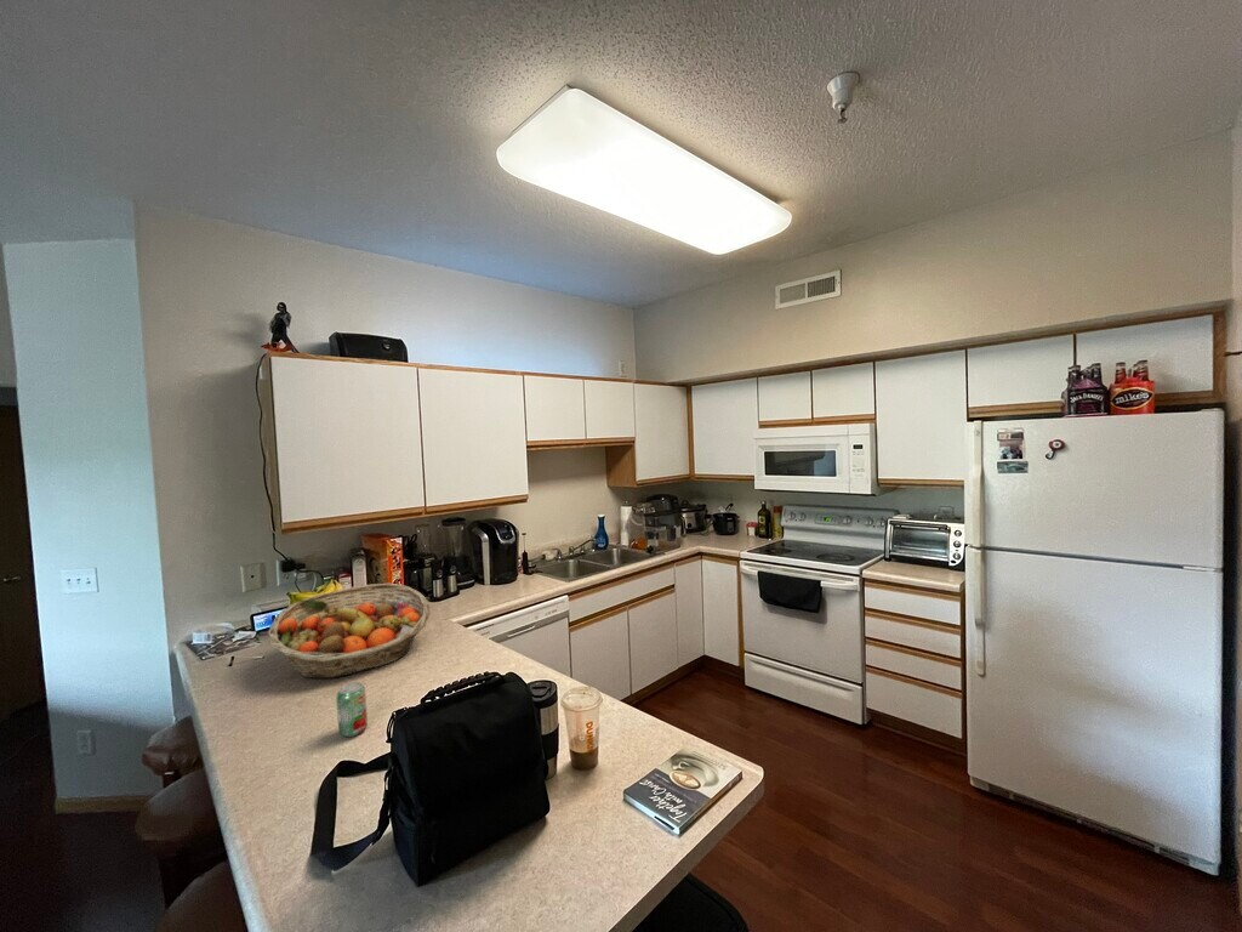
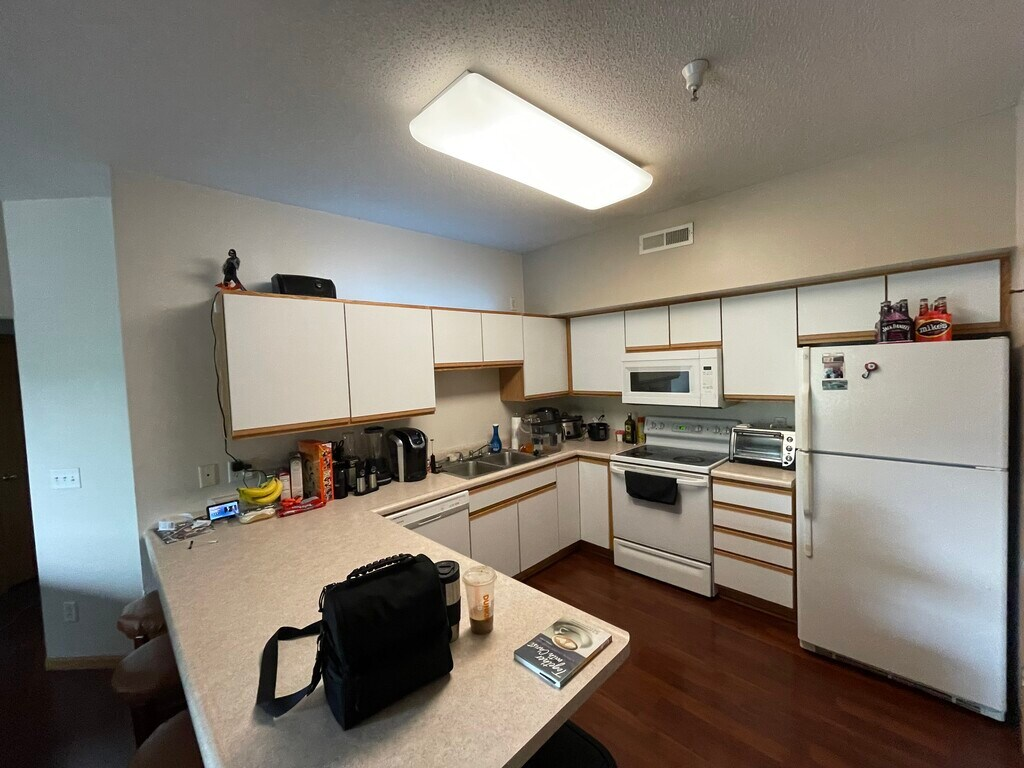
- beverage can [335,681,369,738]
- fruit basket [268,582,432,680]
